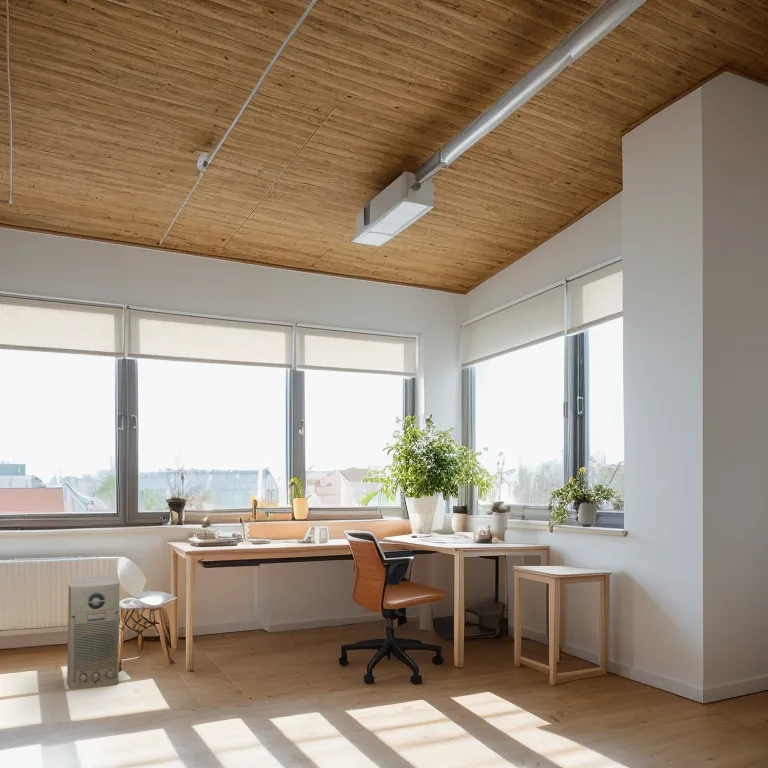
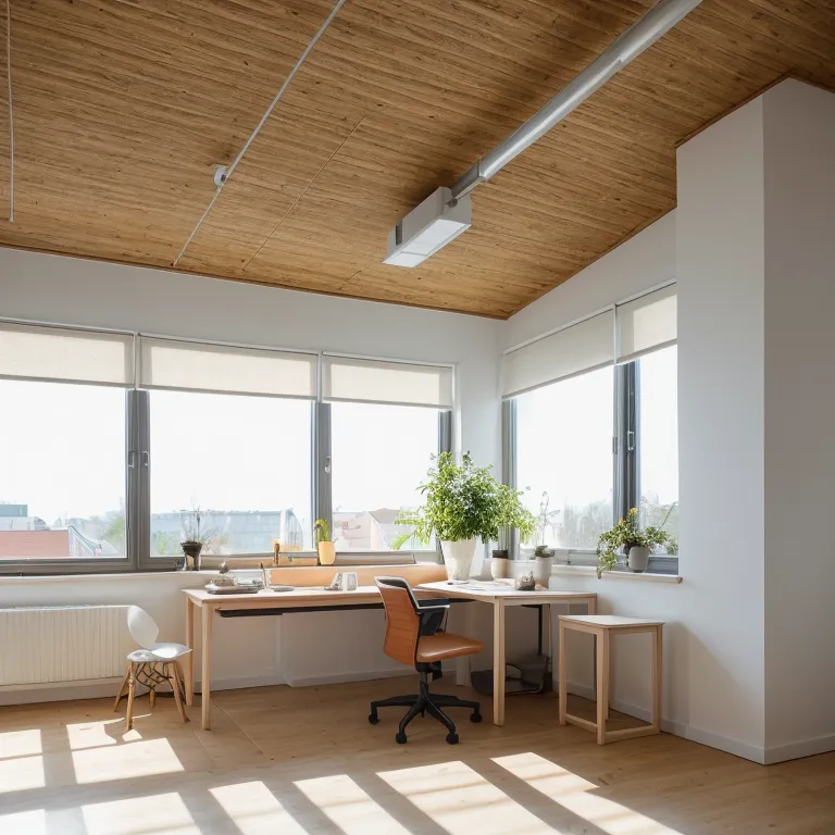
- air purifier [66,574,120,690]
